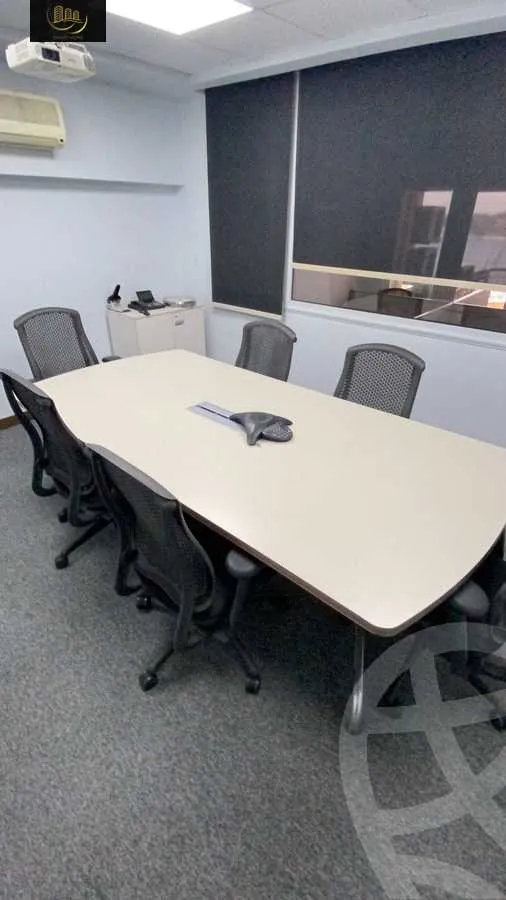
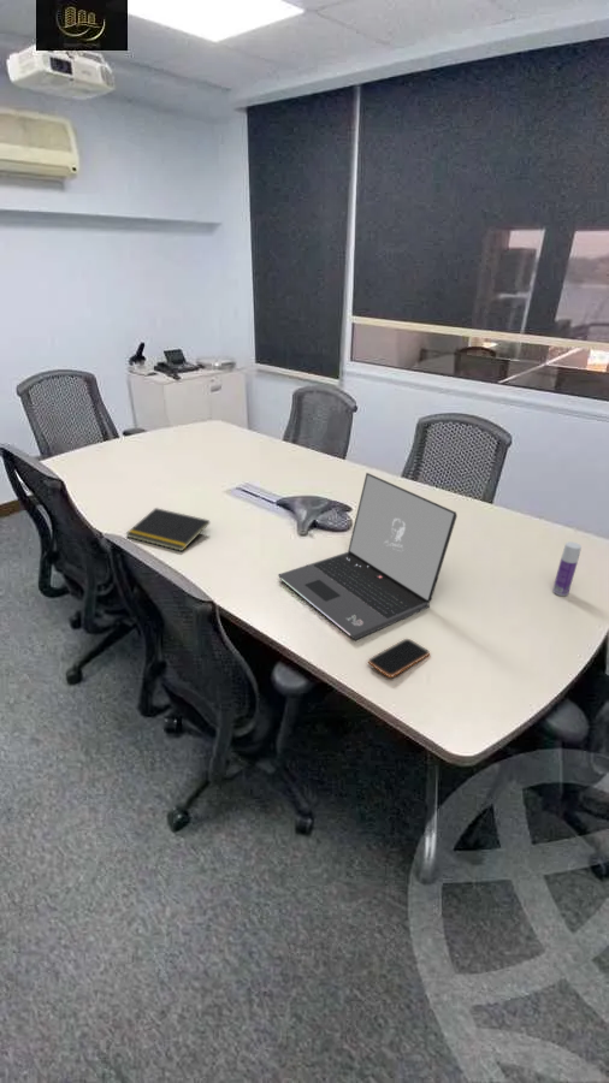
+ notepad [124,507,211,552]
+ laptop [277,472,459,641]
+ smartphone [367,638,431,679]
+ bottle [551,540,583,597]
